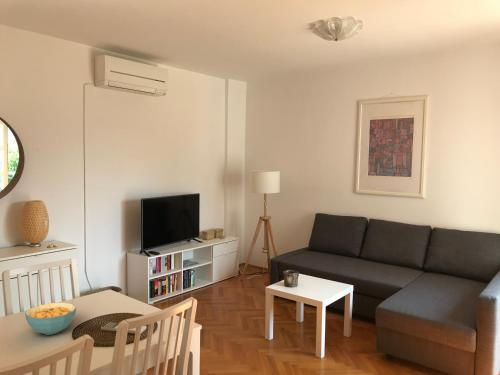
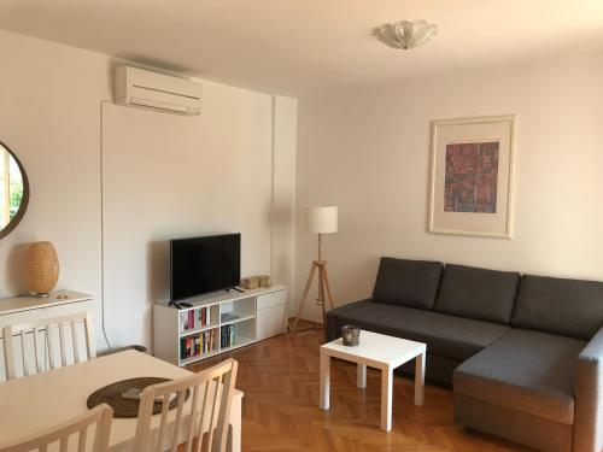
- cereal bowl [24,302,77,336]
